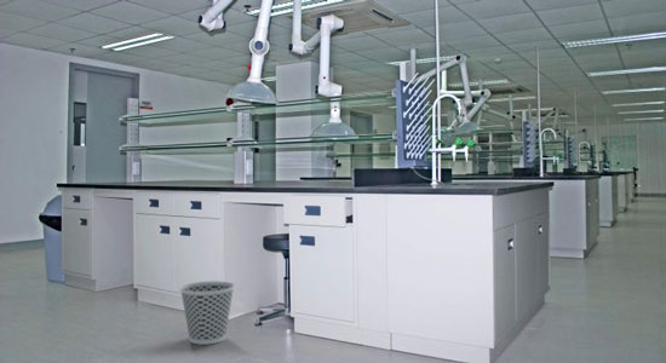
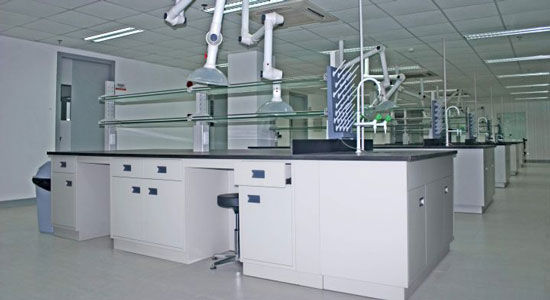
- wastebasket [178,281,236,346]
